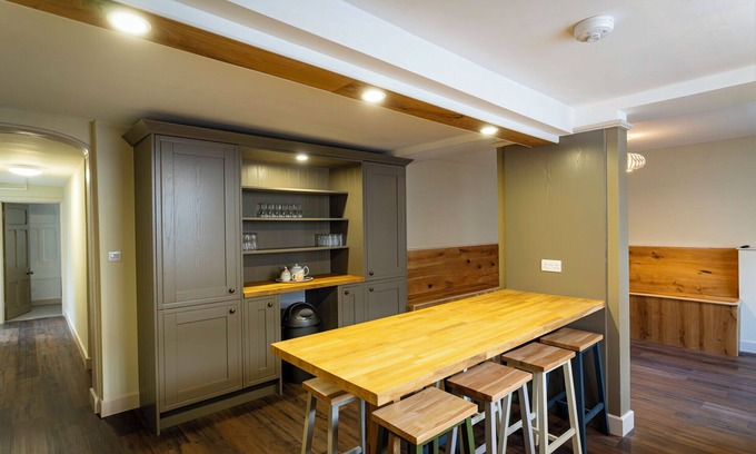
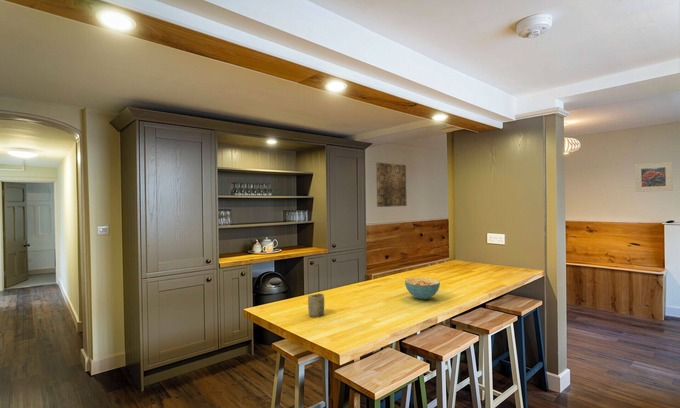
+ cup [307,293,325,317]
+ cereal bowl [404,277,441,301]
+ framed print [634,161,674,193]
+ wall art [375,162,408,208]
